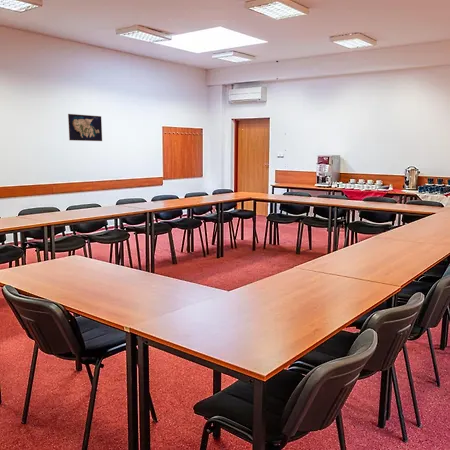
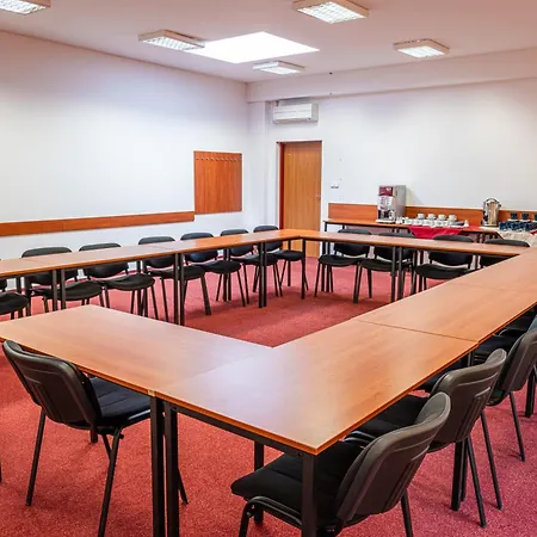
- map [67,113,103,142]
